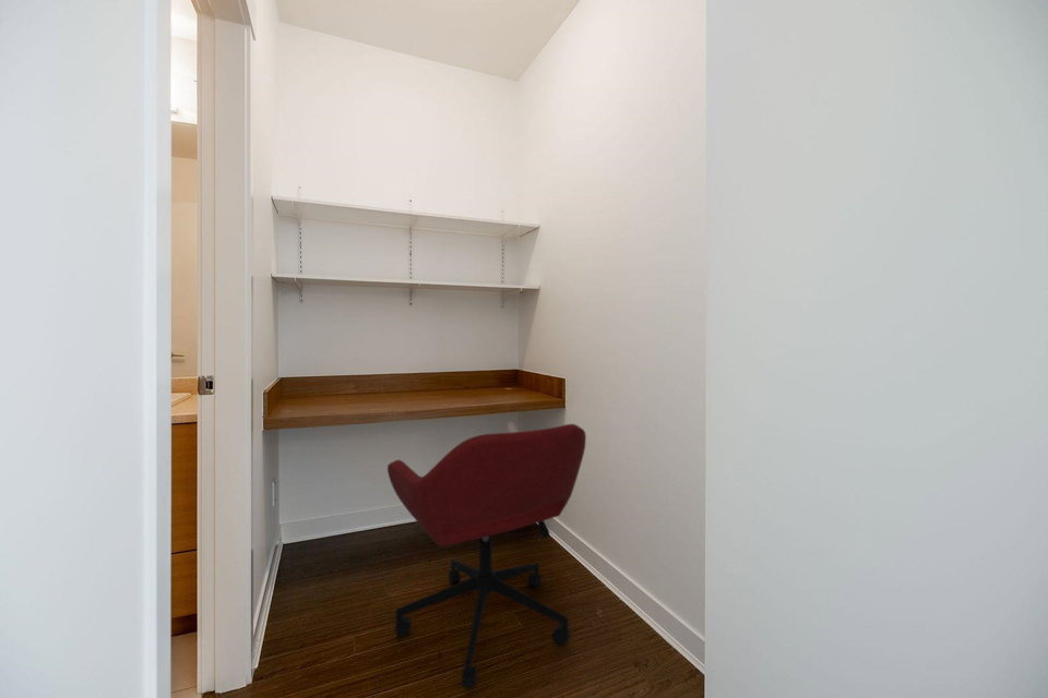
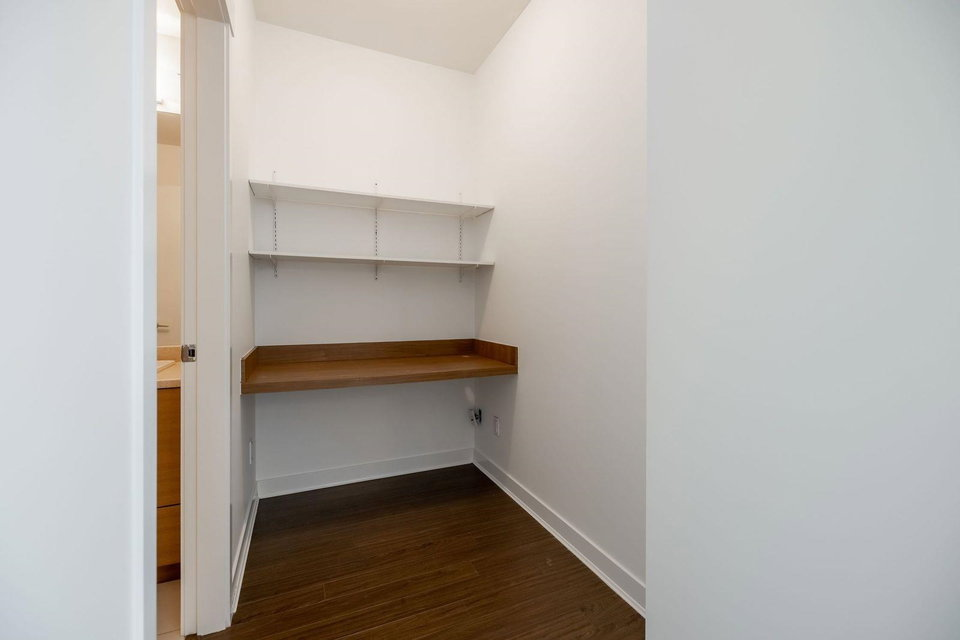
- office chair [386,423,587,689]
